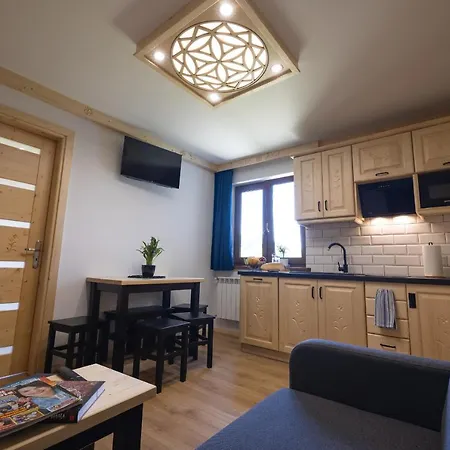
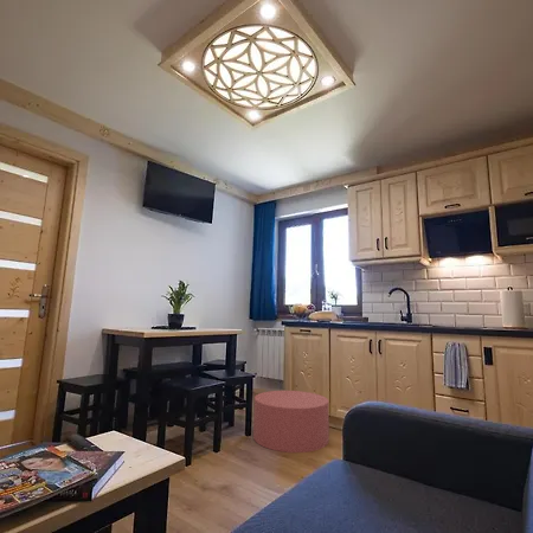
+ pouf [252,390,330,454]
